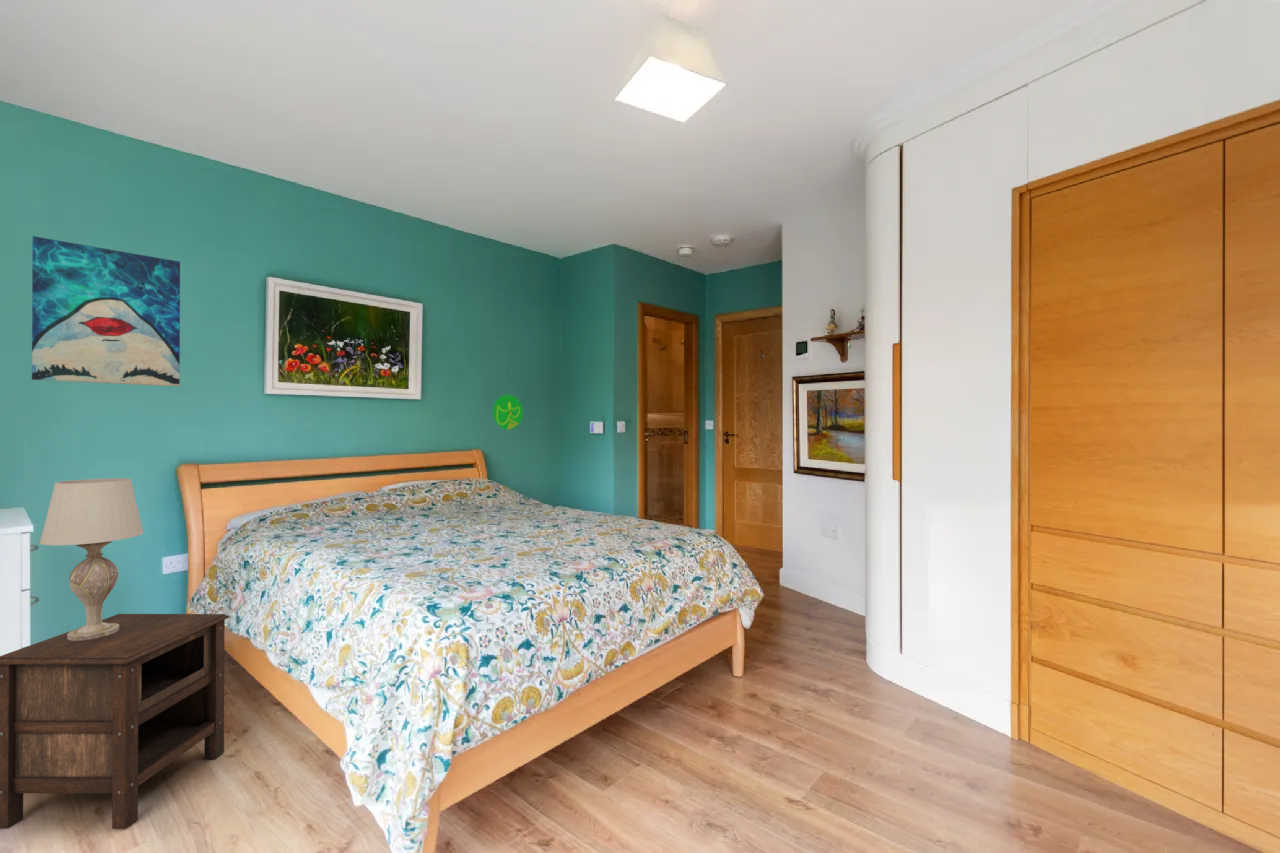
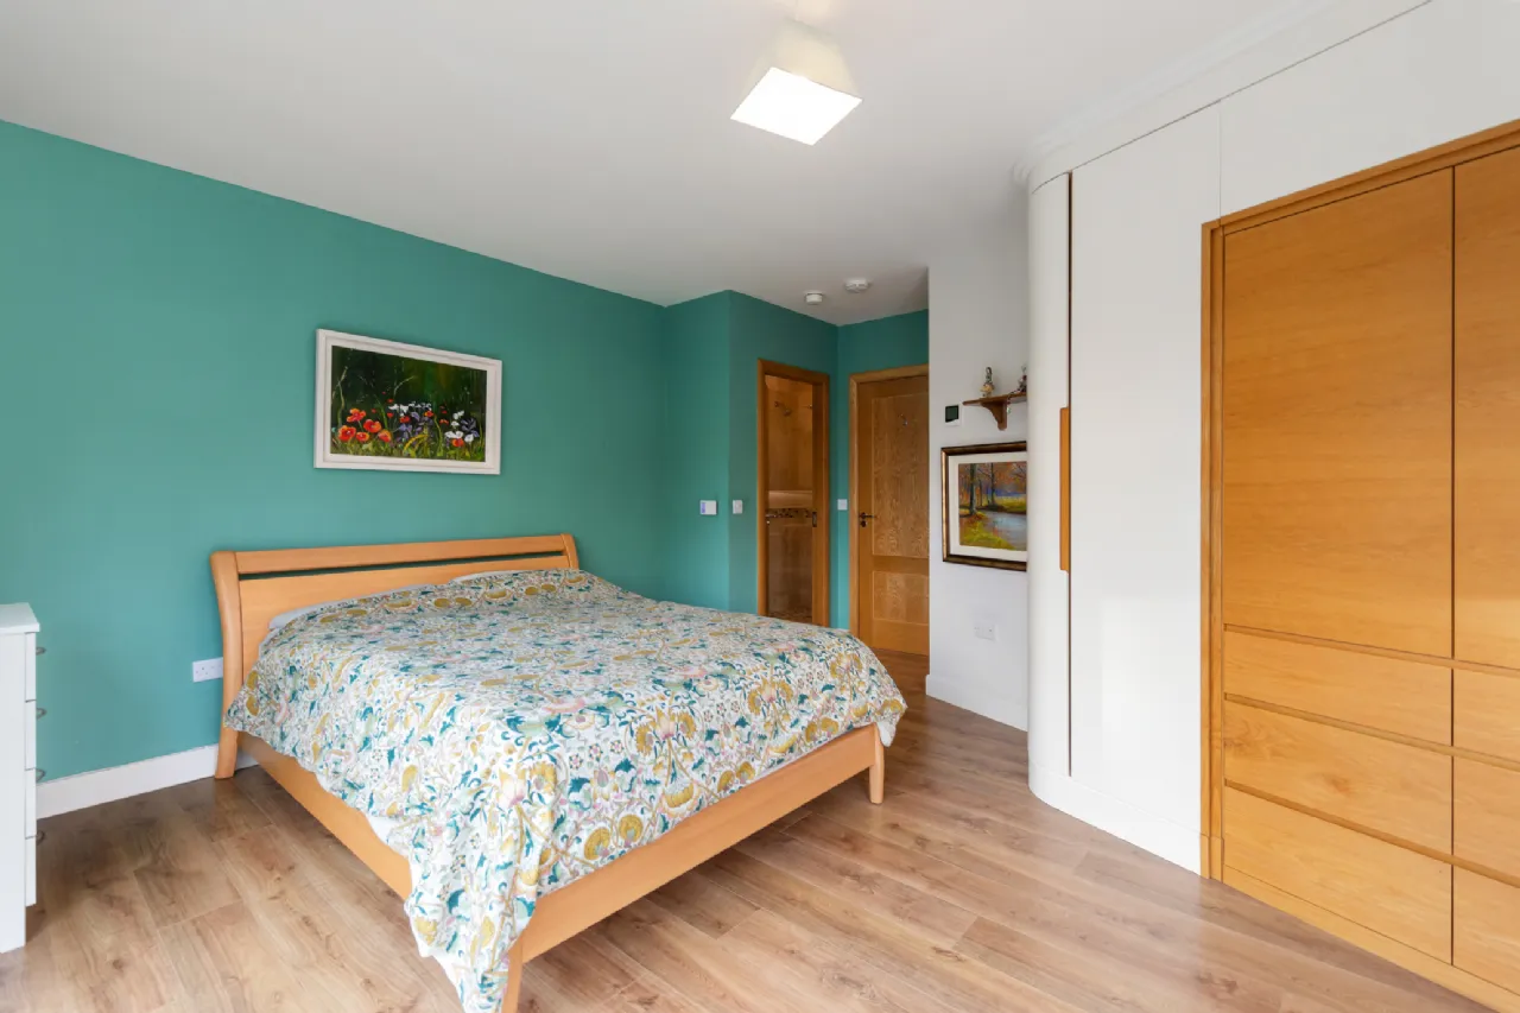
- decorative plate [492,394,524,431]
- nightstand [0,613,230,830]
- wall art [31,235,181,387]
- table lamp [39,477,144,641]
